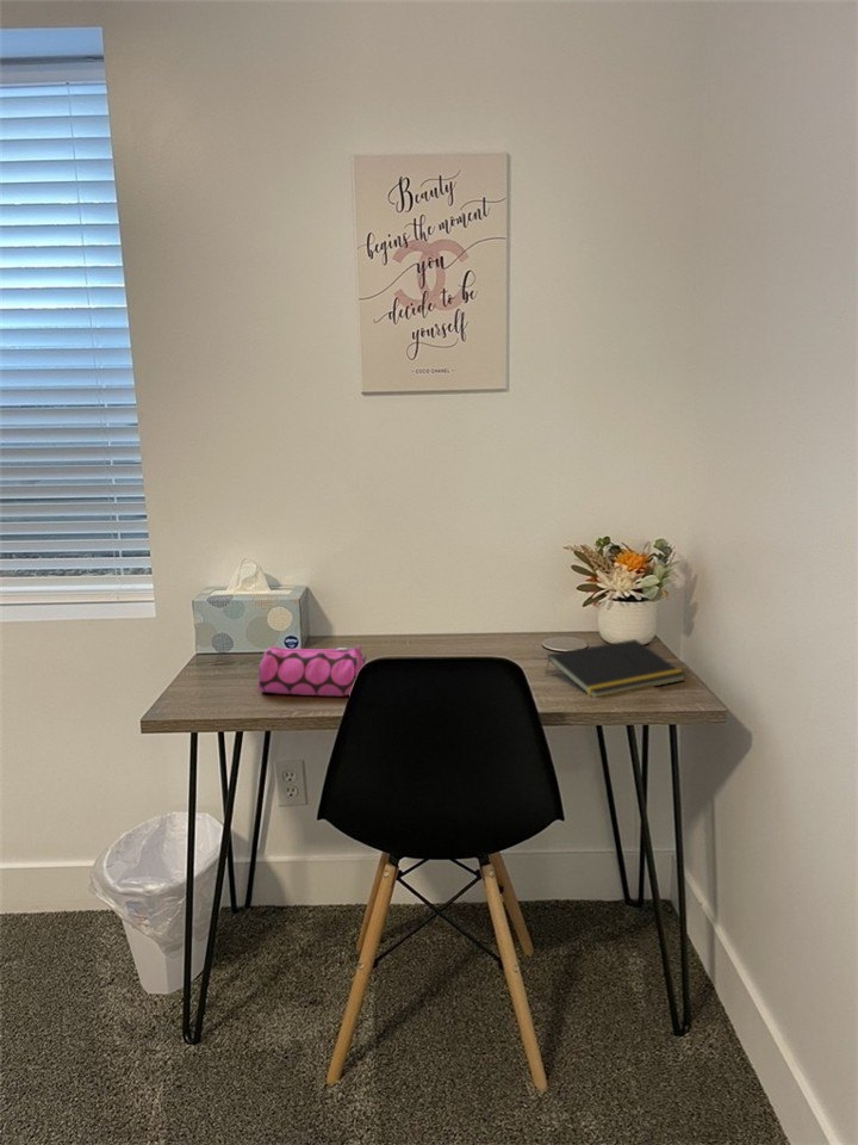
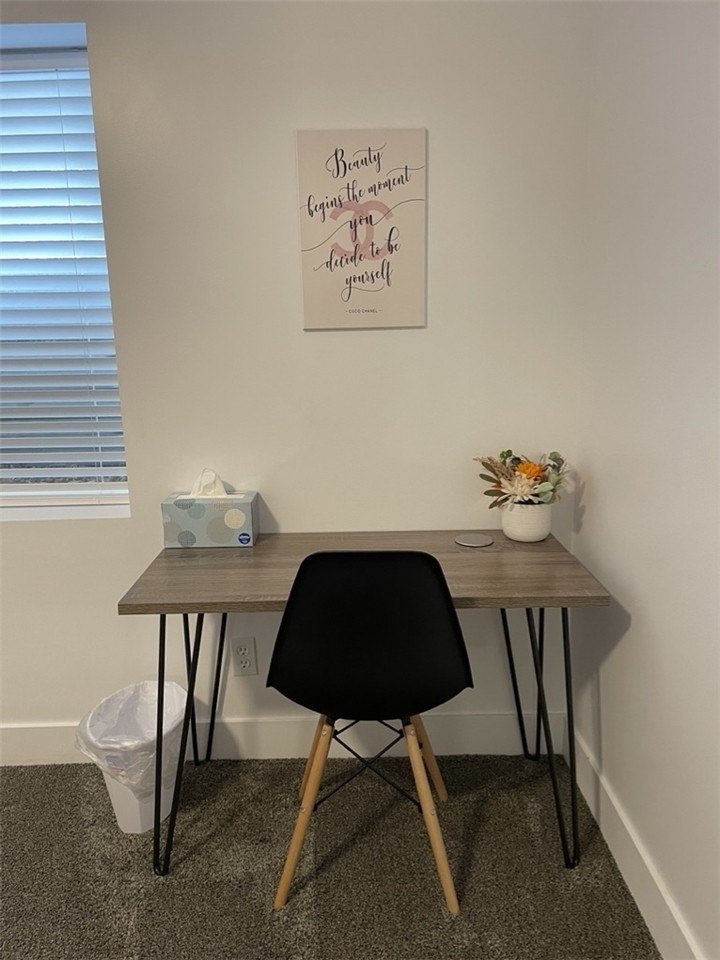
- notepad [545,638,688,698]
- pencil case [256,644,367,698]
